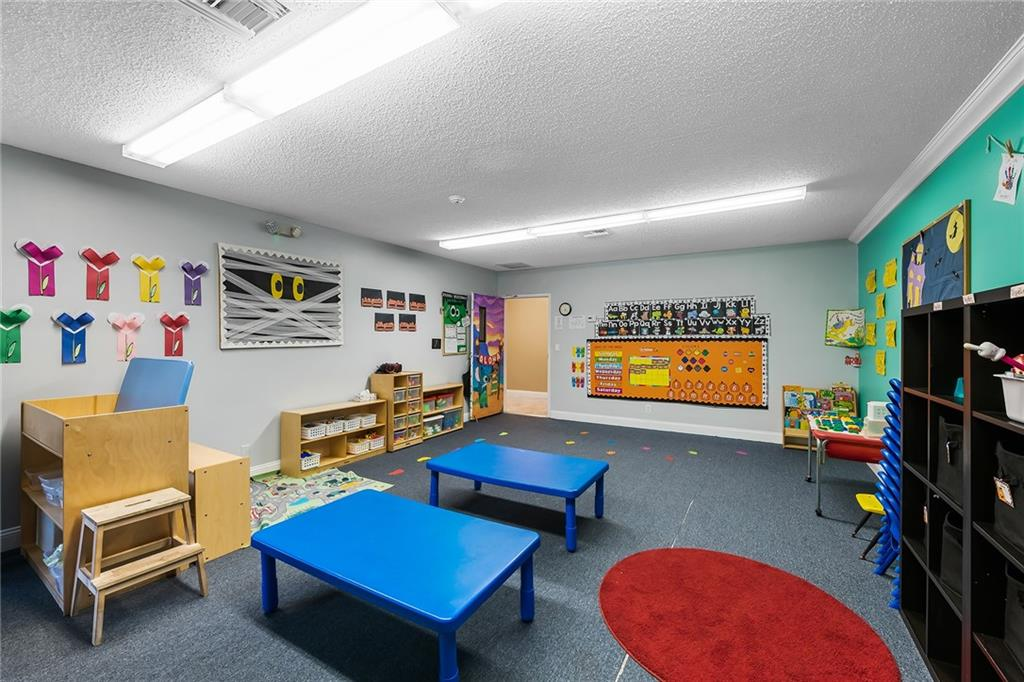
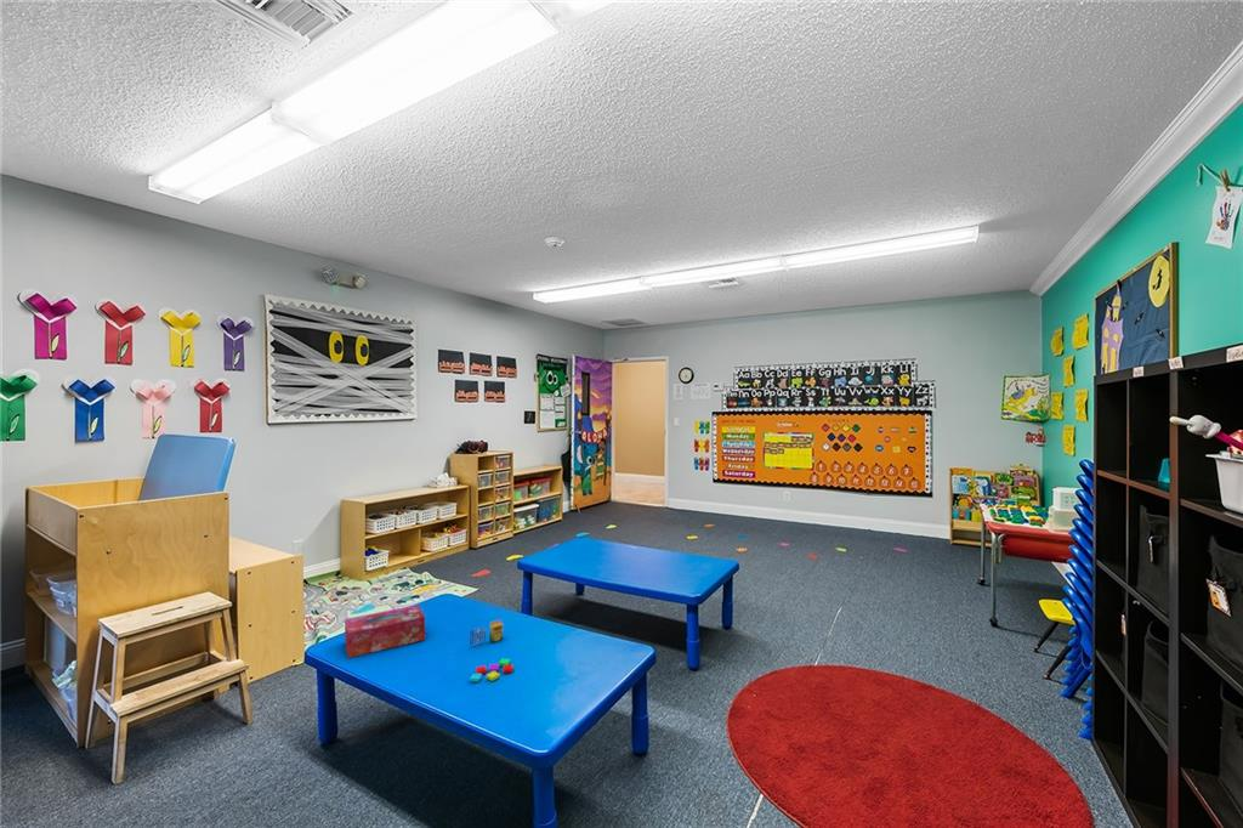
+ toy blocks [469,658,513,684]
+ crayon [469,618,505,647]
+ tissue box [344,603,426,659]
